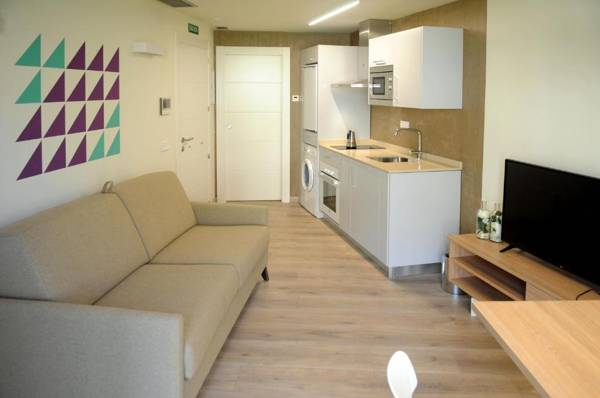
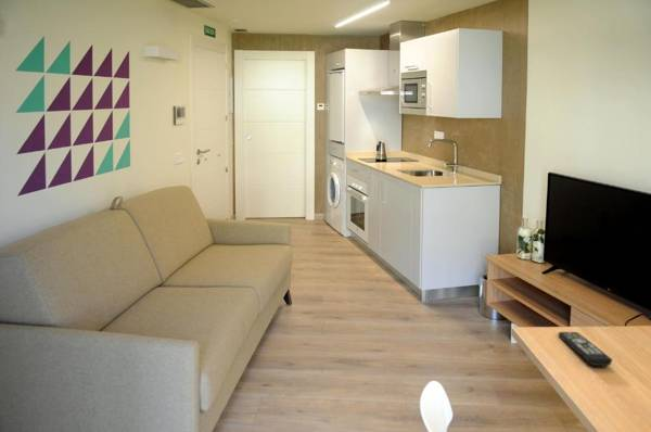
+ remote control [557,331,613,367]
